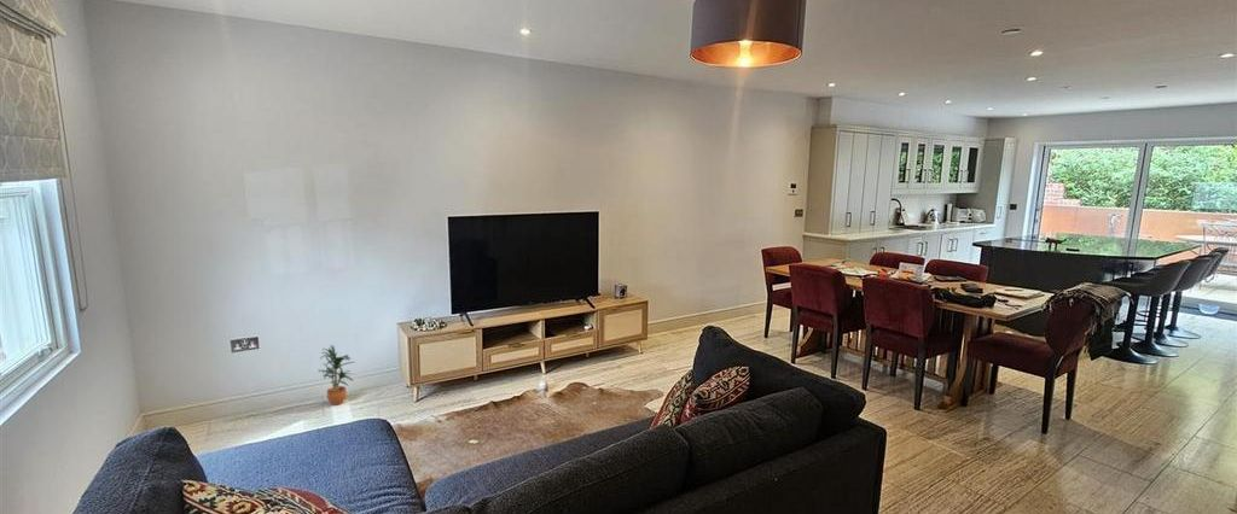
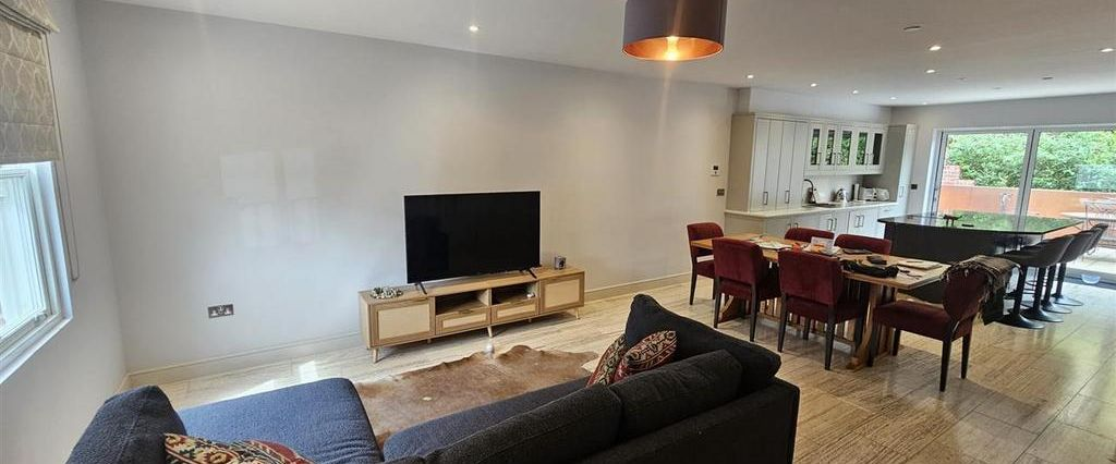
- potted plant [319,344,355,407]
